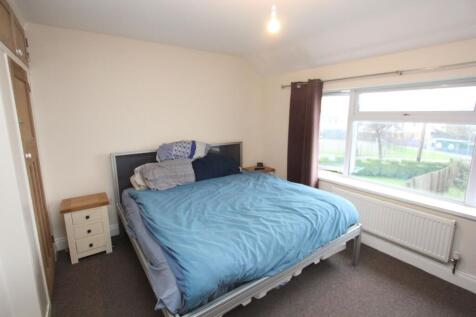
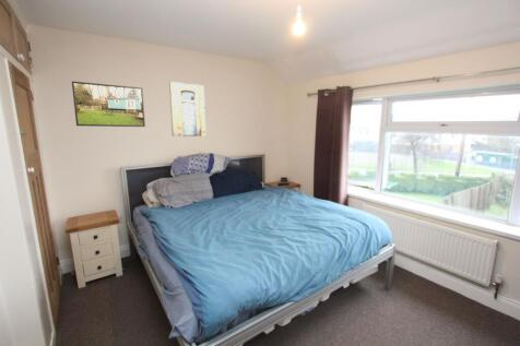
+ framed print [71,81,146,128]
+ wall art [168,81,206,138]
